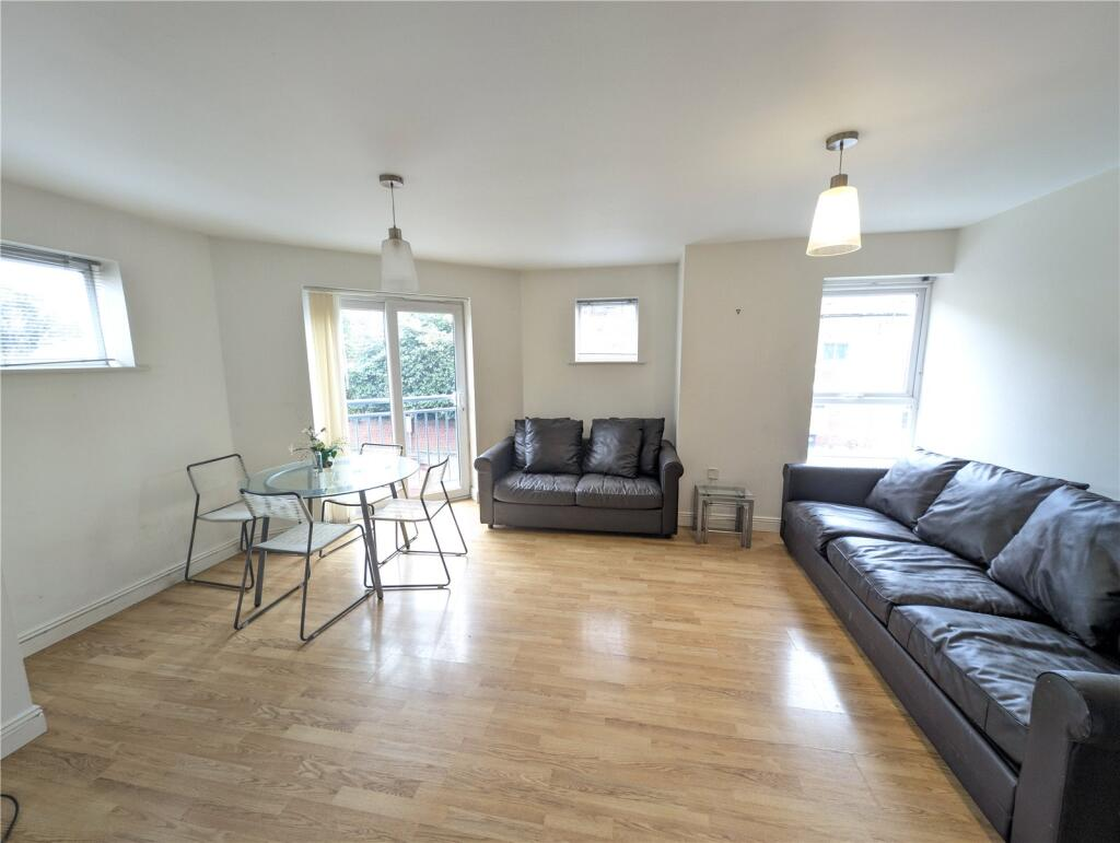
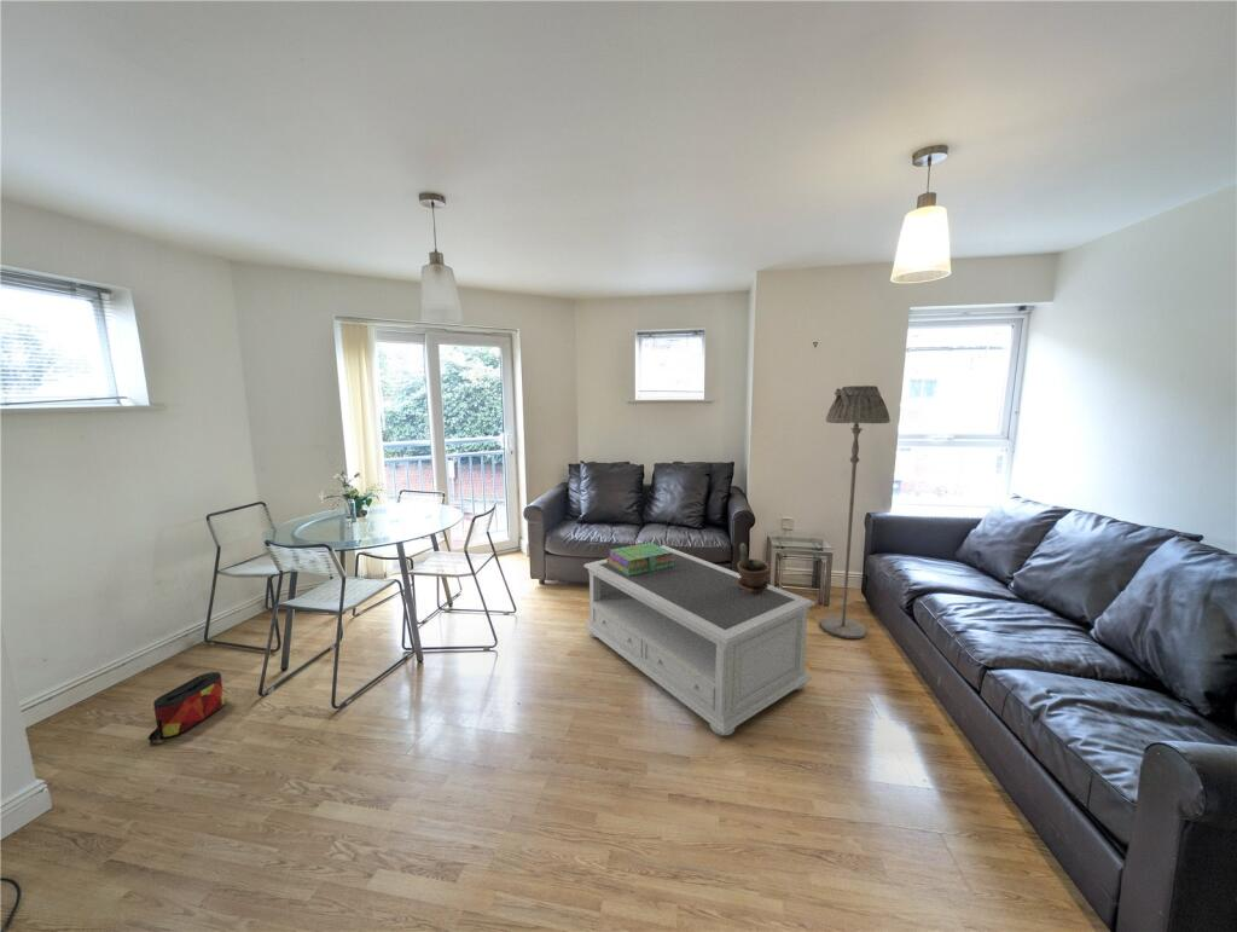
+ potted plant [737,542,771,595]
+ floor lamp [819,384,892,639]
+ stack of books [606,542,674,577]
+ coffee table [582,544,817,736]
+ bag [147,671,226,742]
